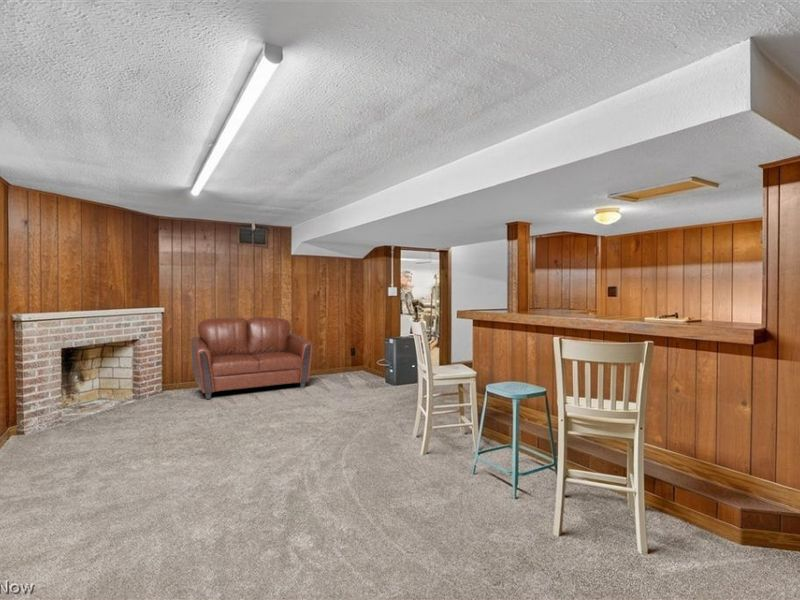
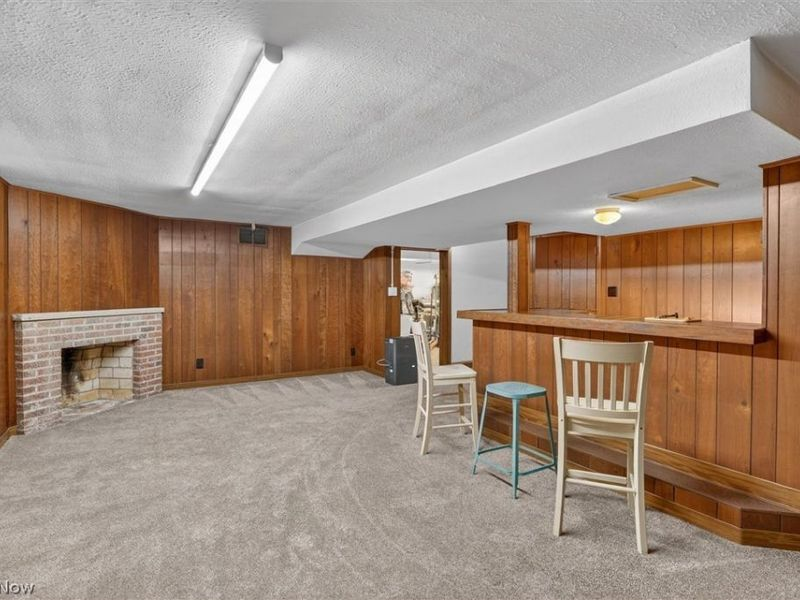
- sofa [190,316,315,400]
